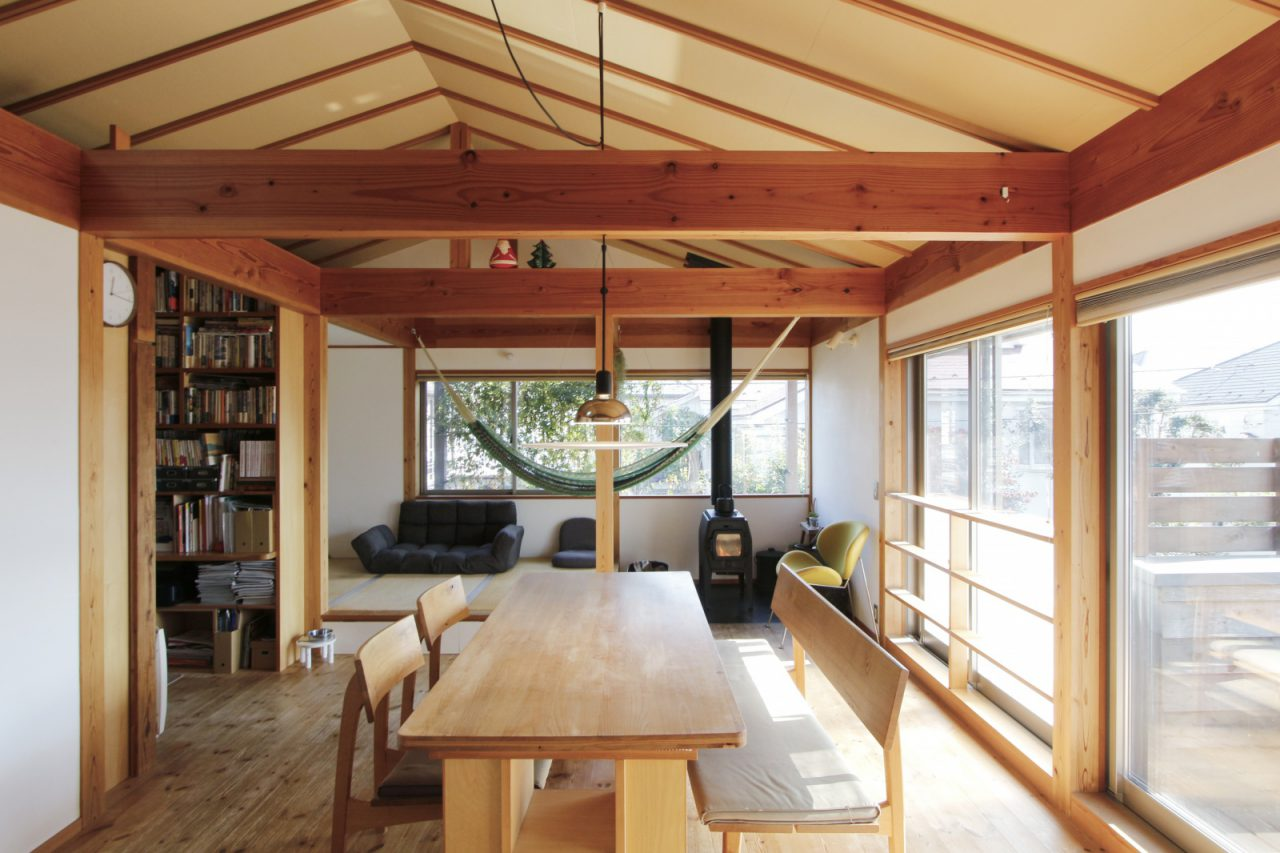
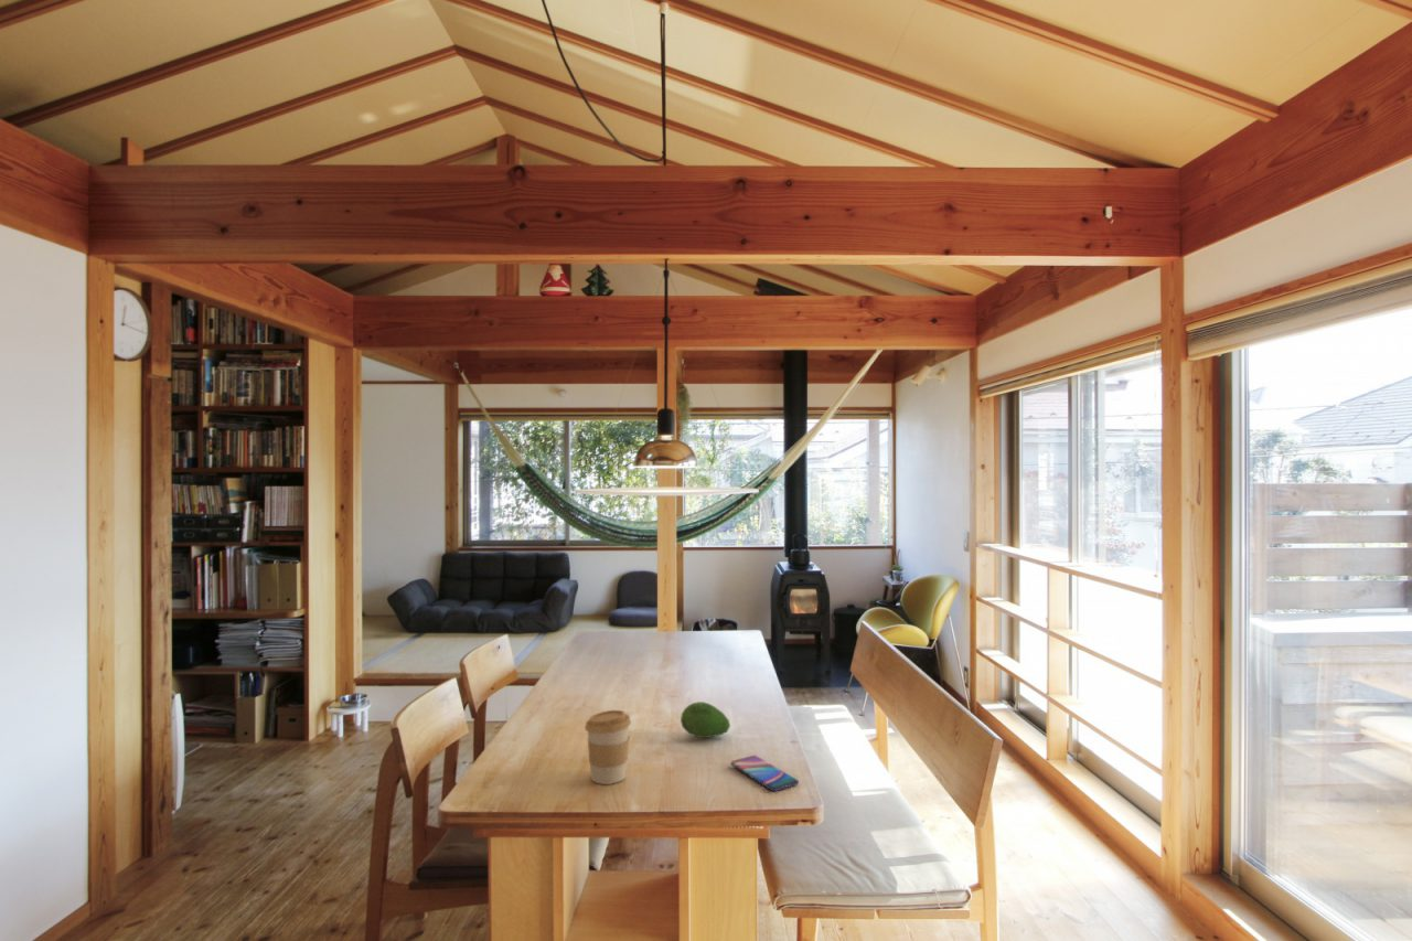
+ fruit [680,701,731,739]
+ coffee cup [584,709,632,785]
+ smartphone [730,755,800,792]
